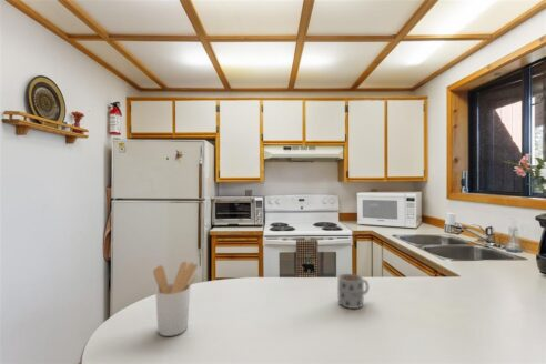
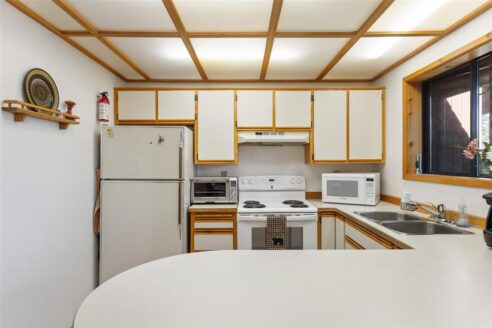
- utensil holder [152,261,199,337]
- mug [337,273,370,310]
